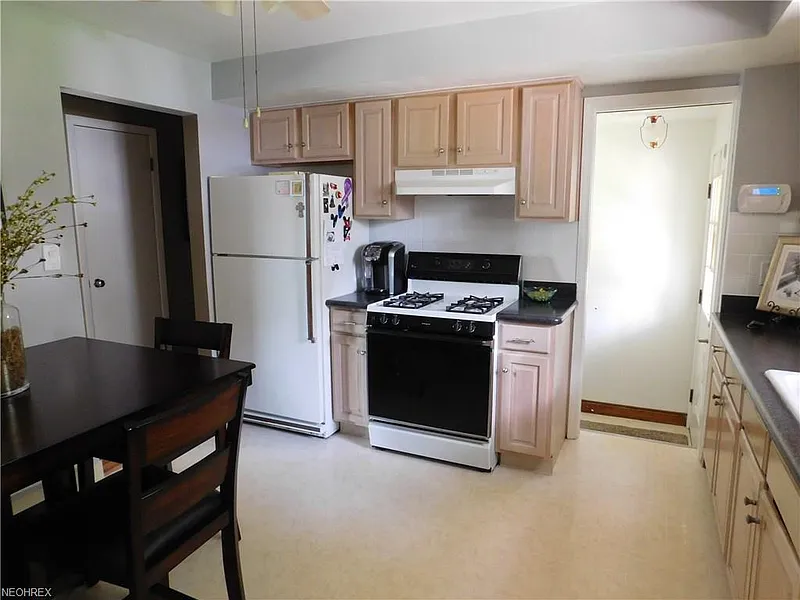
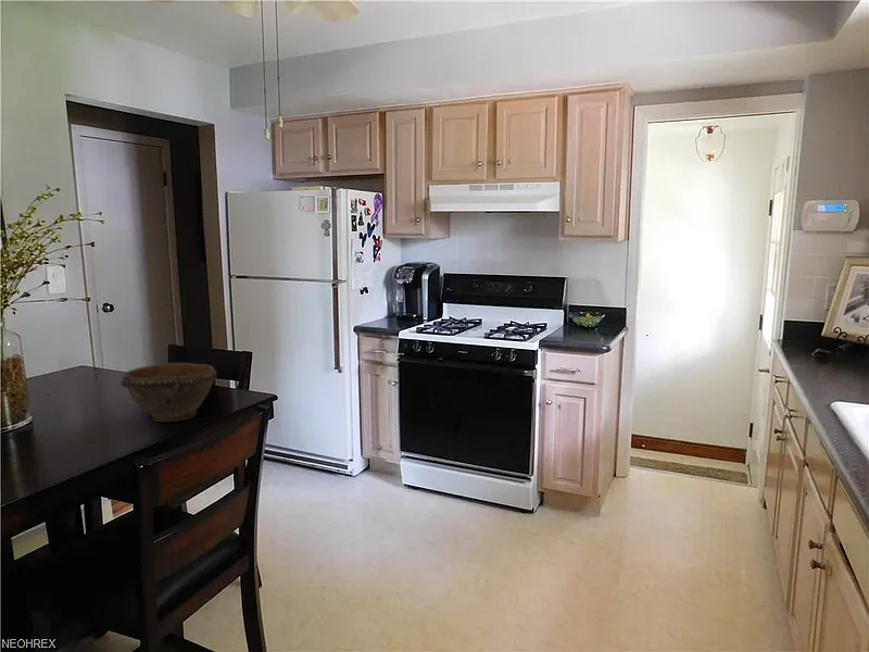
+ bowl [119,362,218,423]
